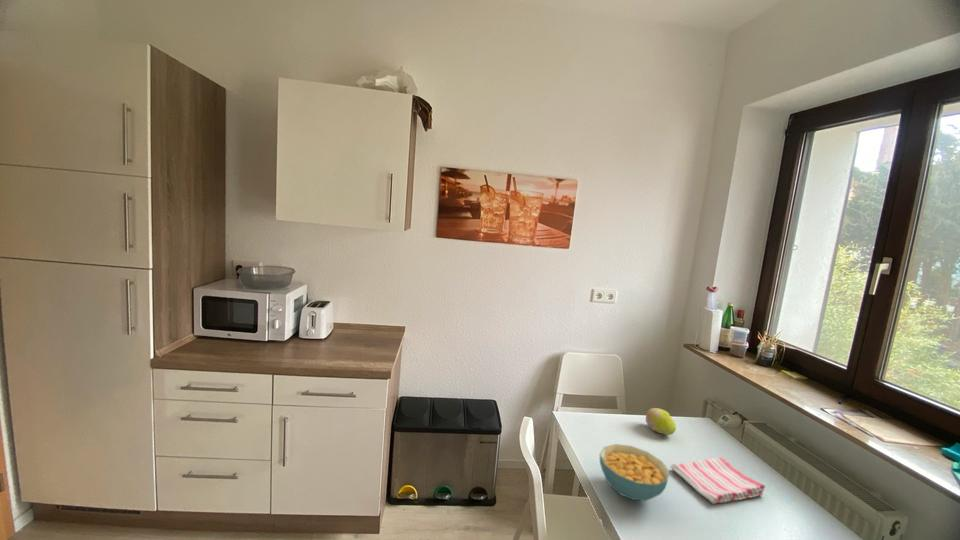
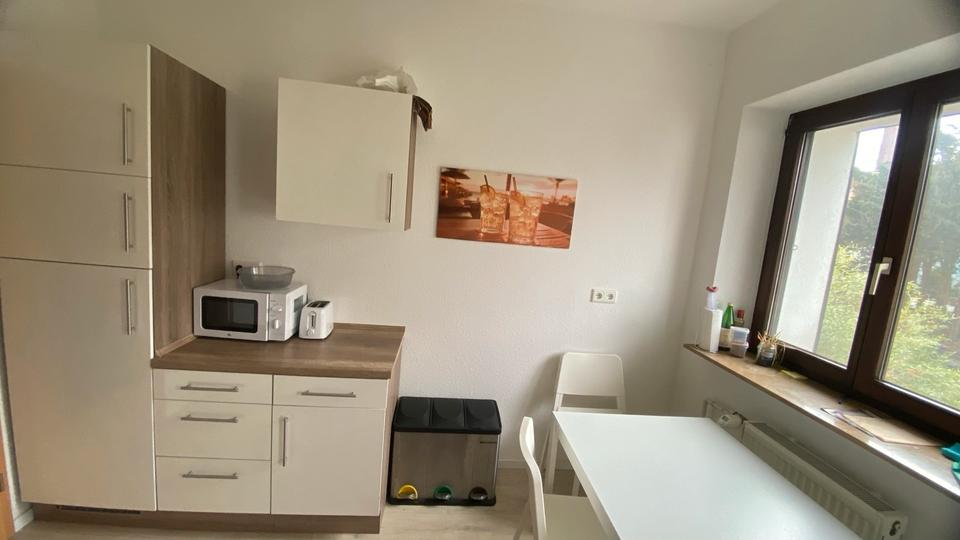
- fruit [645,407,677,436]
- dish towel [670,456,766,505]
- cereal bowl [599,443,671,502]
